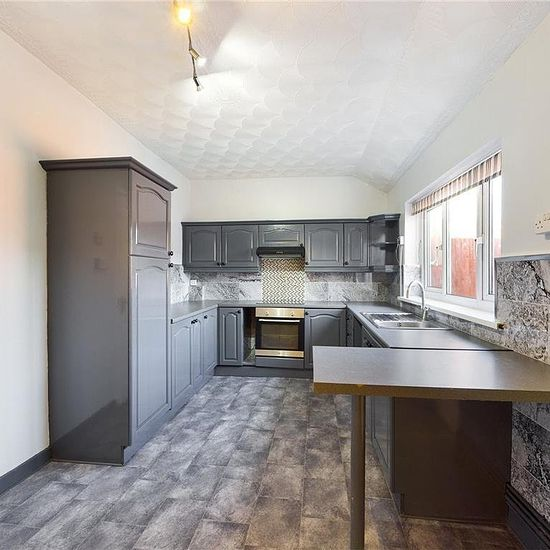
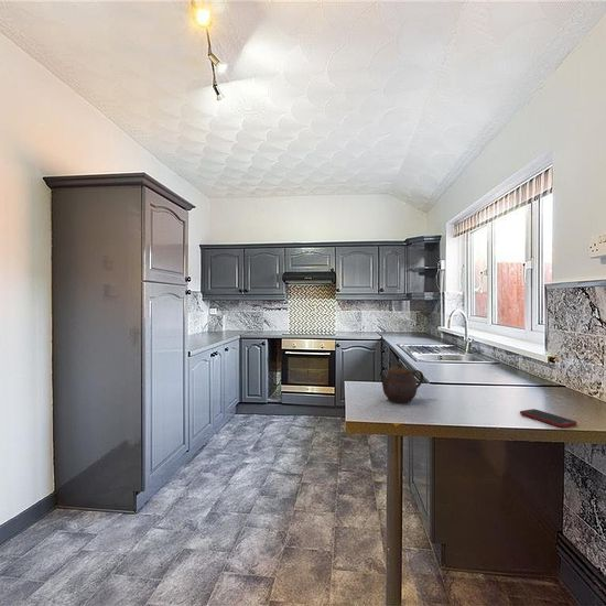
+ cell phone [519,408,578,429]
+ teapot [379,360,424,404]
